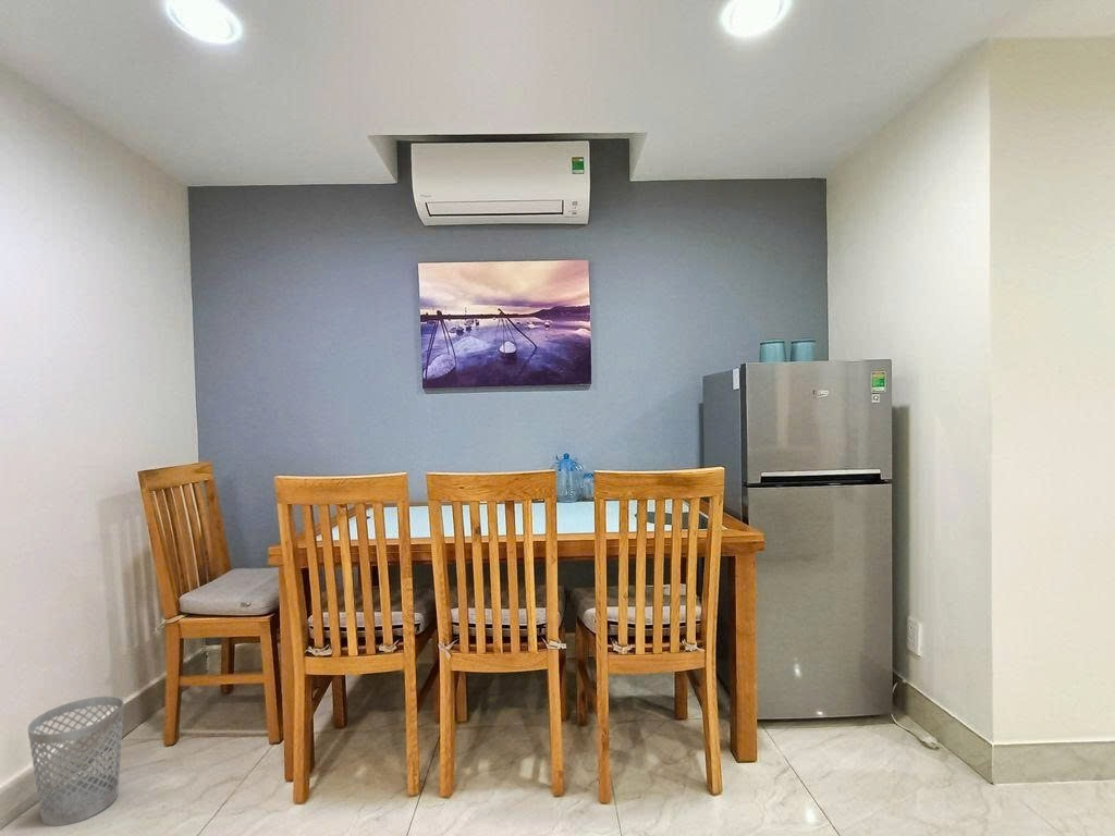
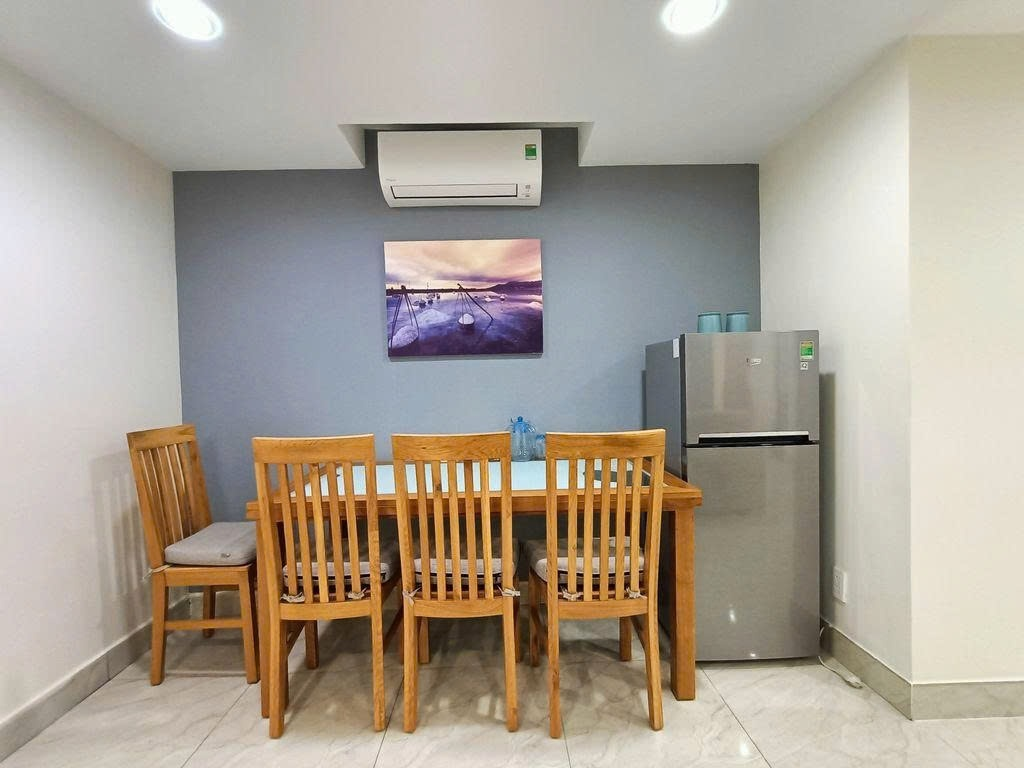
- wastebasket [27,694,125,827]
